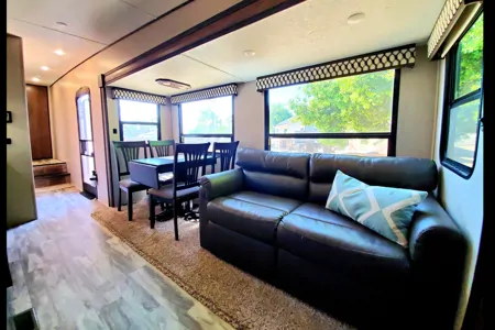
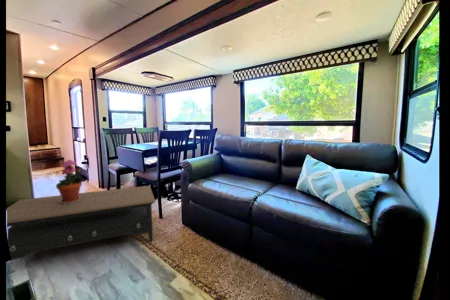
+ potted plant [55,159,85,204]
+ coffee table [6,185,156,261]
